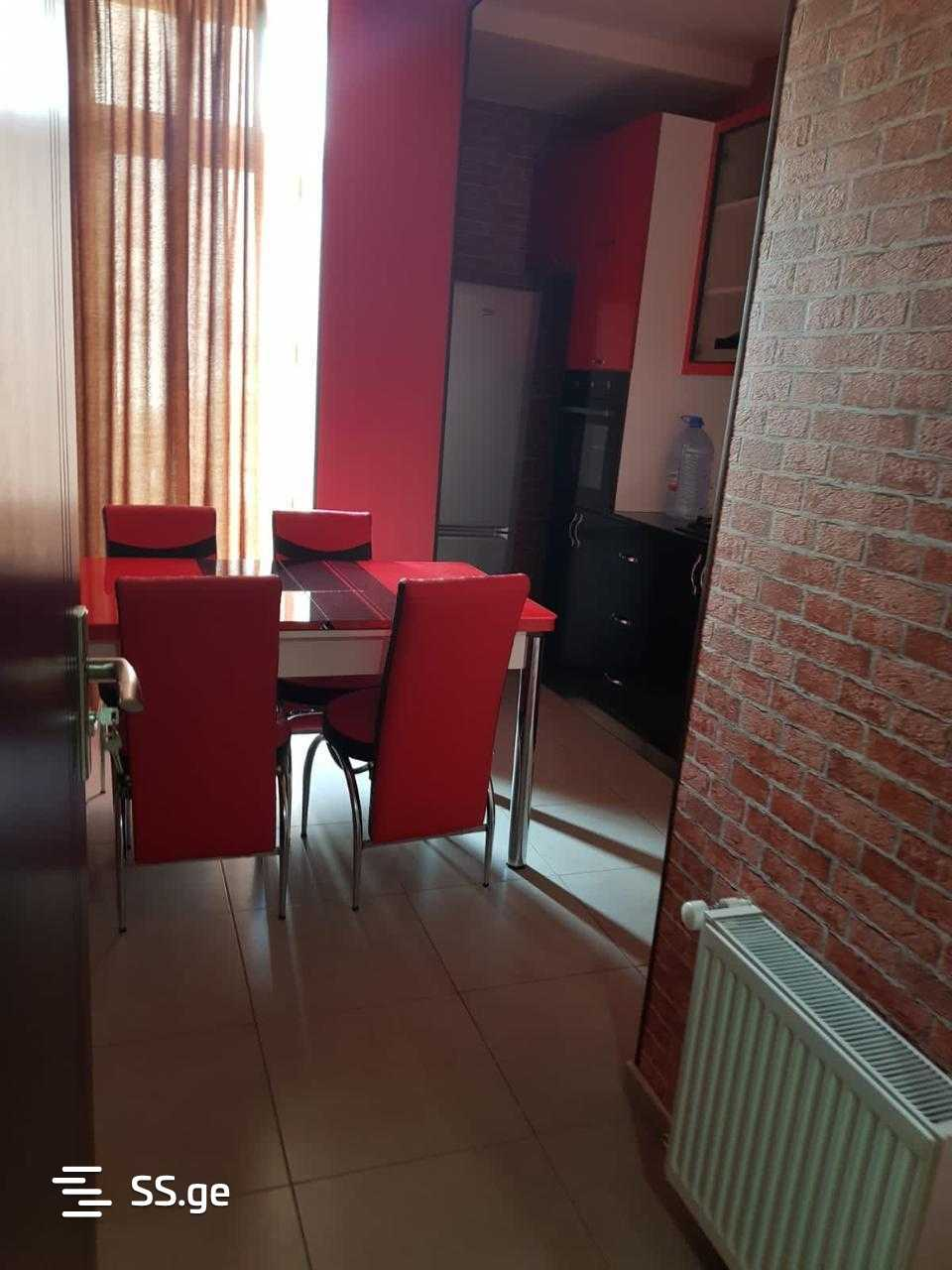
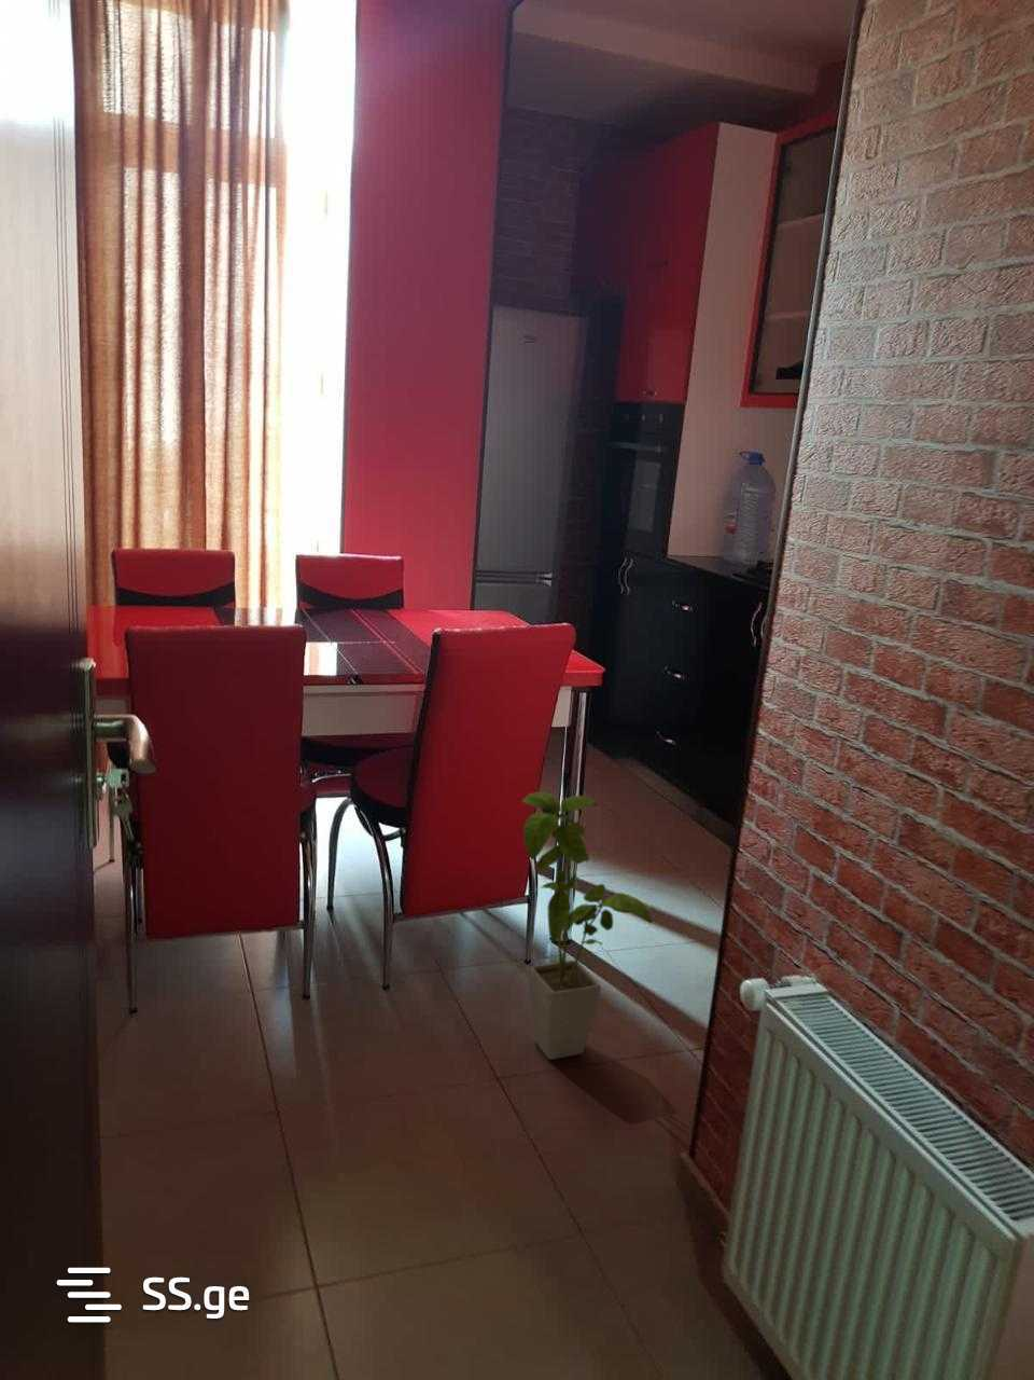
+ house plant [521,790,655,1061]
